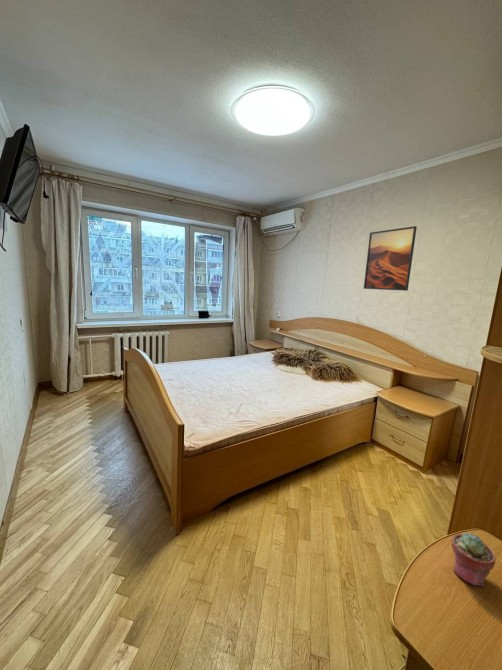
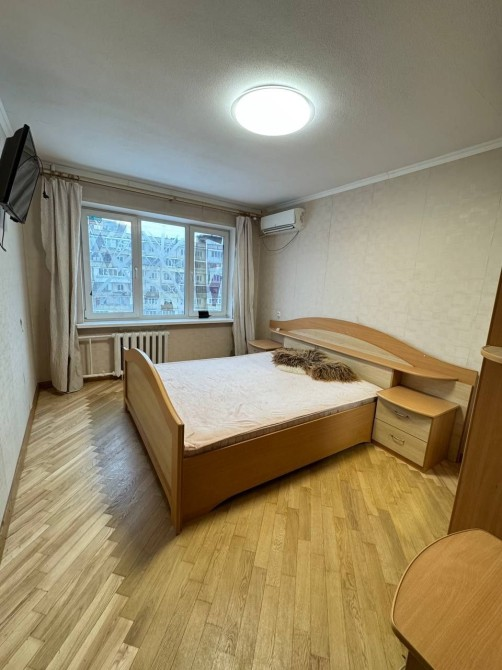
- potted succulent [451,532,497,588]
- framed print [363,225,418,292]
